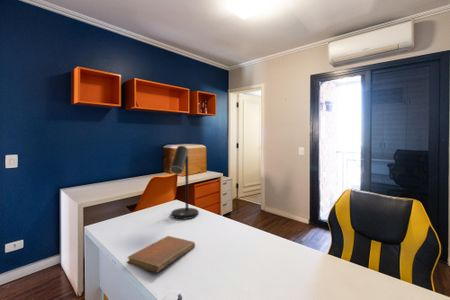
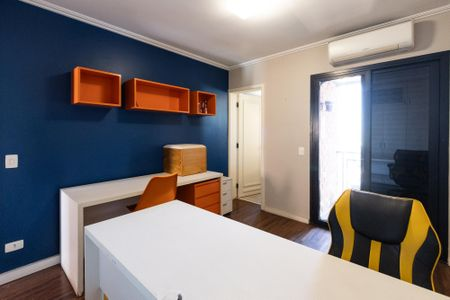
- desk lamp [169,145,200,220]
- notebook [126,235,196,274]
